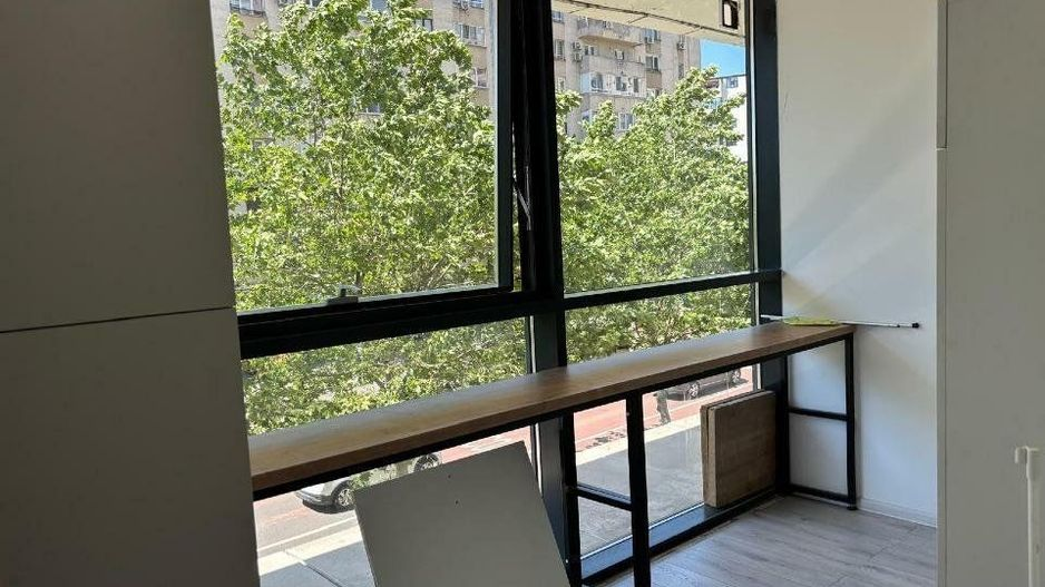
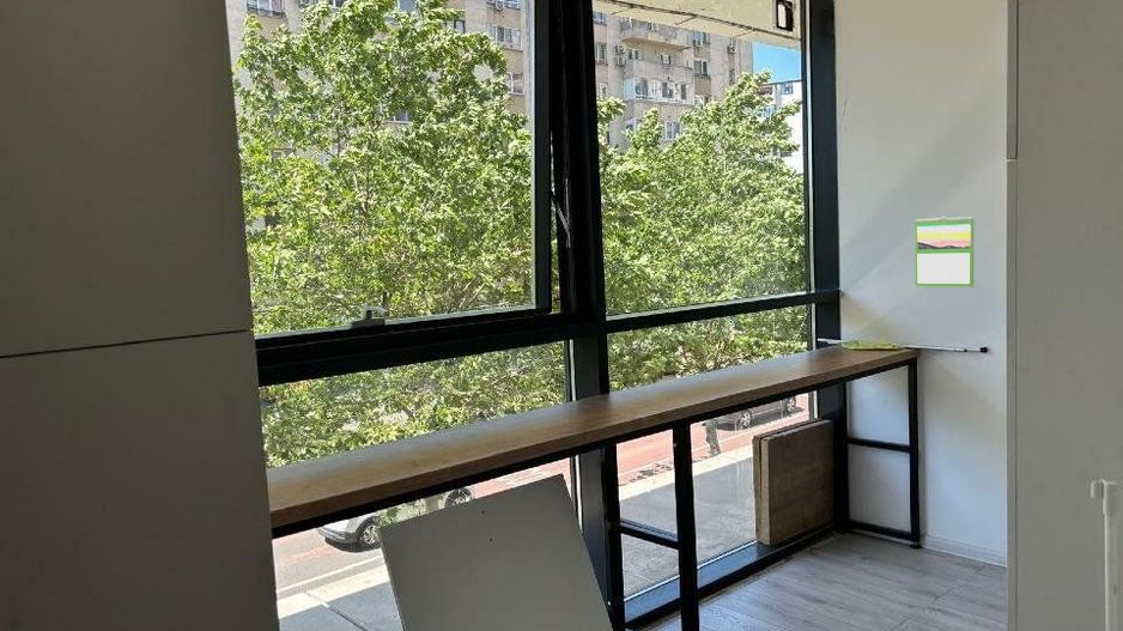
+ calendar [913,216,975,289]
